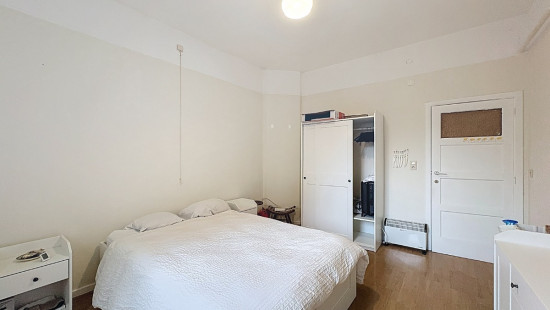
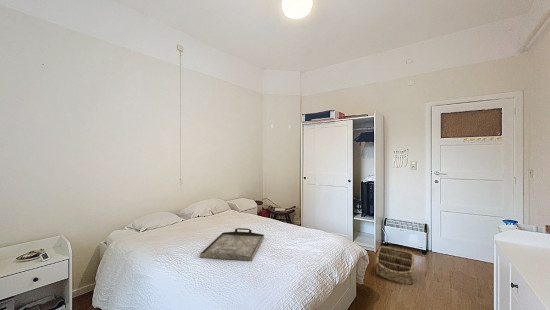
+ serving tray [199,227,265,262]
+ basket [375,245,415,285]
